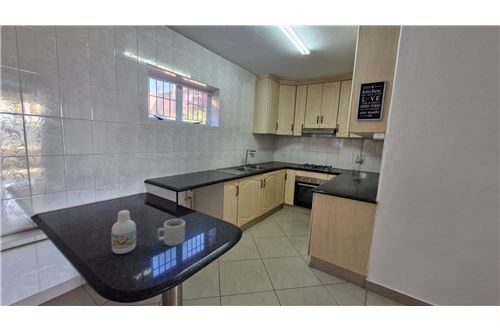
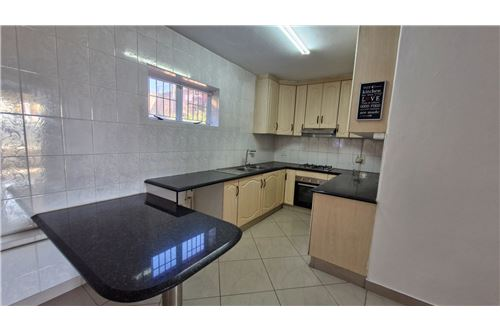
- bottle [110,209,137,255]
- mug [157,218,186,247]
